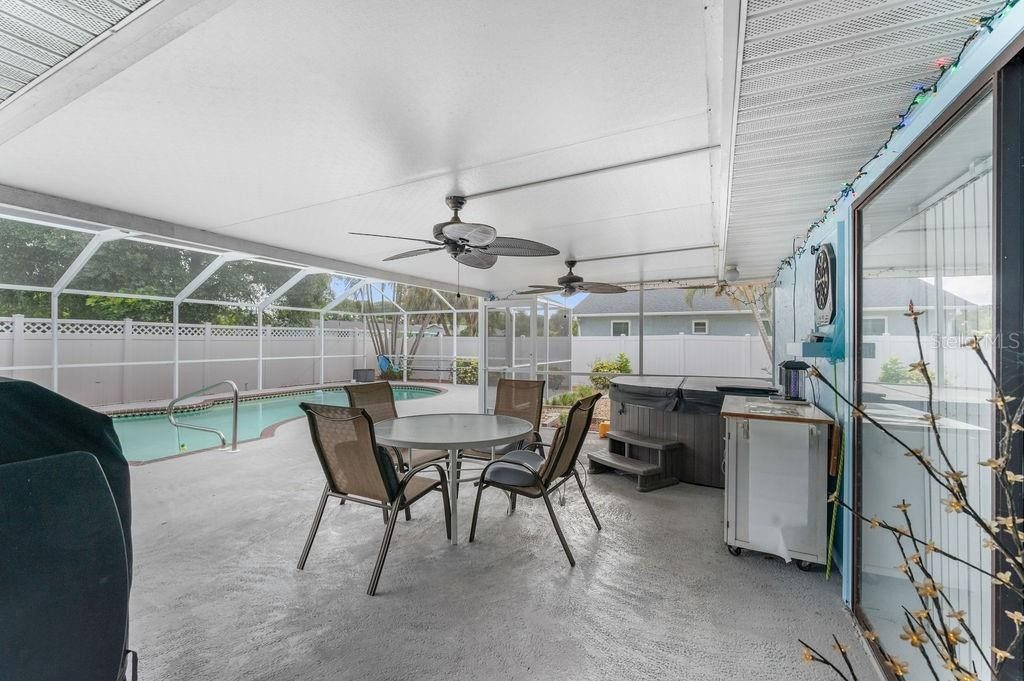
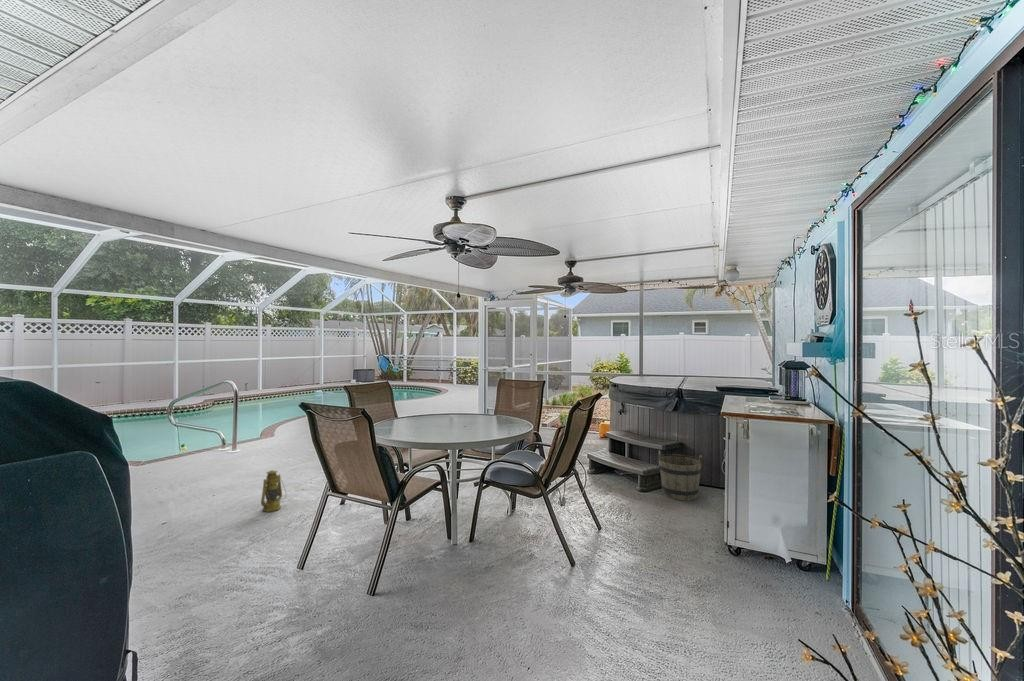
+ bucket [656,452,704,502]
+ lantern [260,469,287,513]
